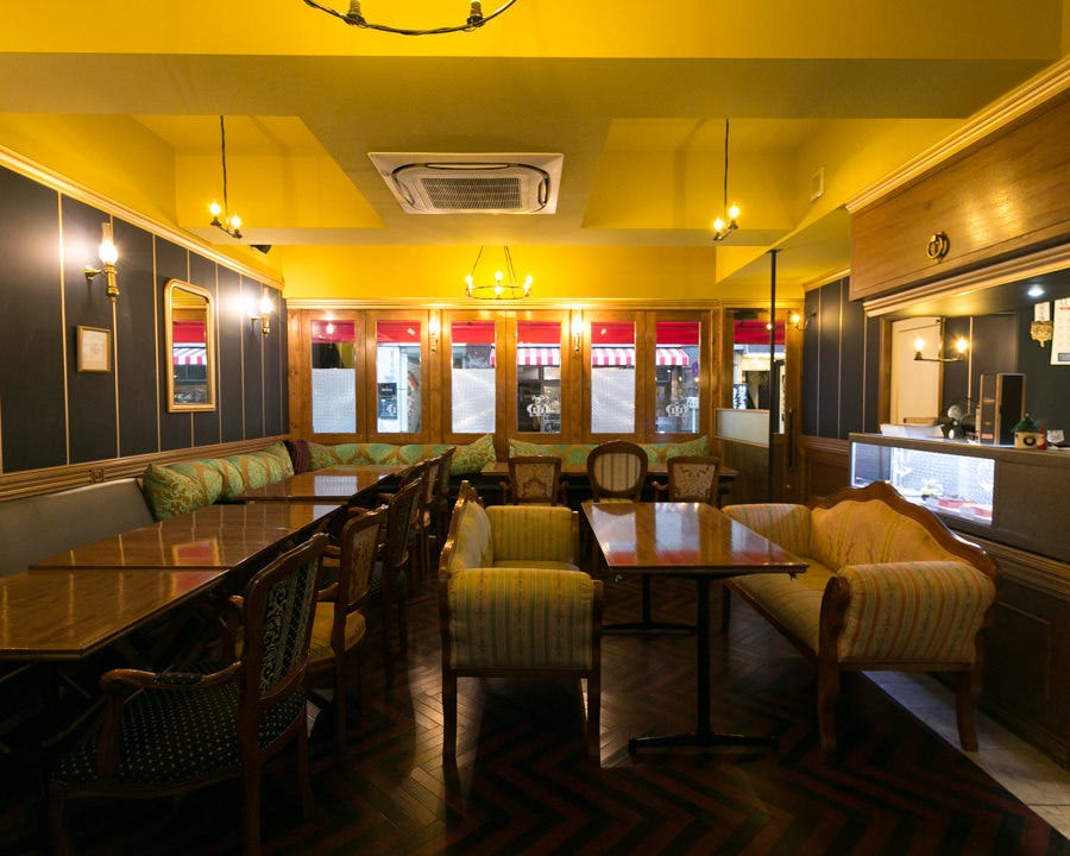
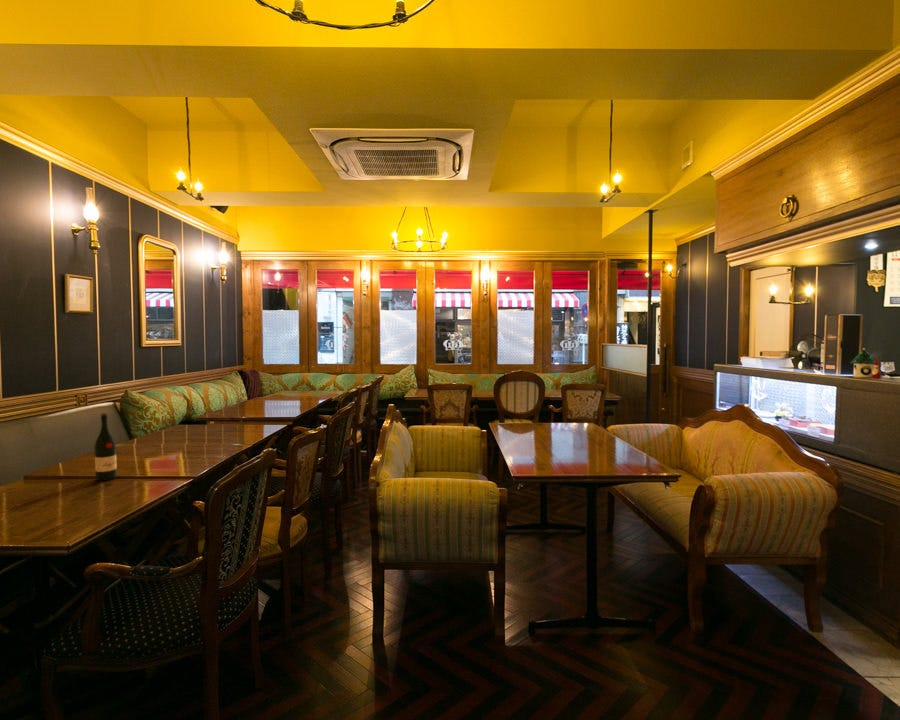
+ wine bottle [94,412,118,482]
